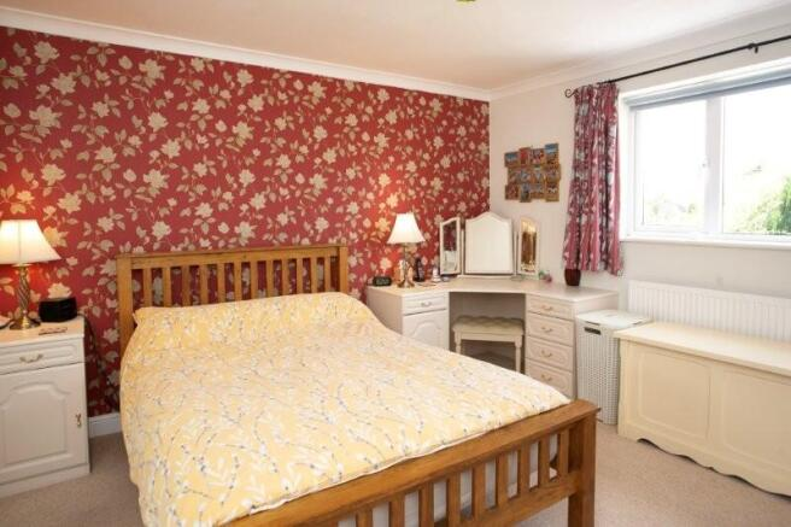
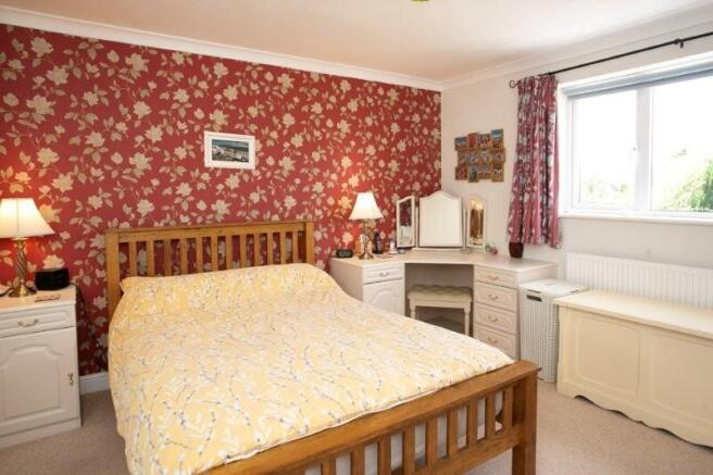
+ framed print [203,130,257,171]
